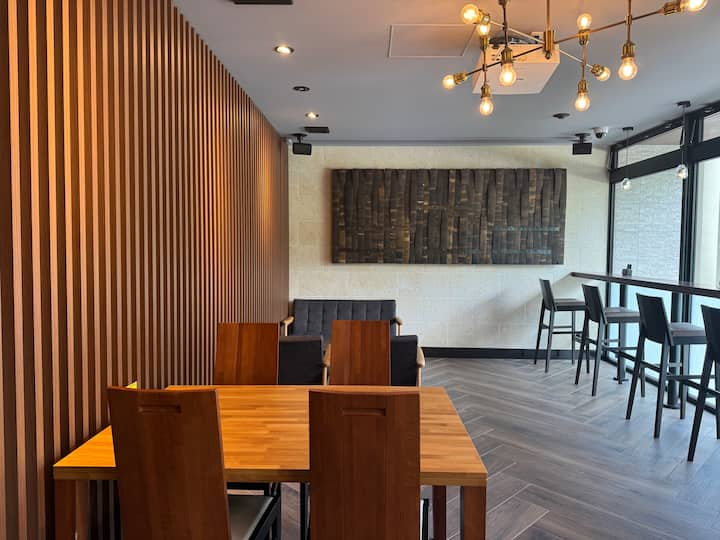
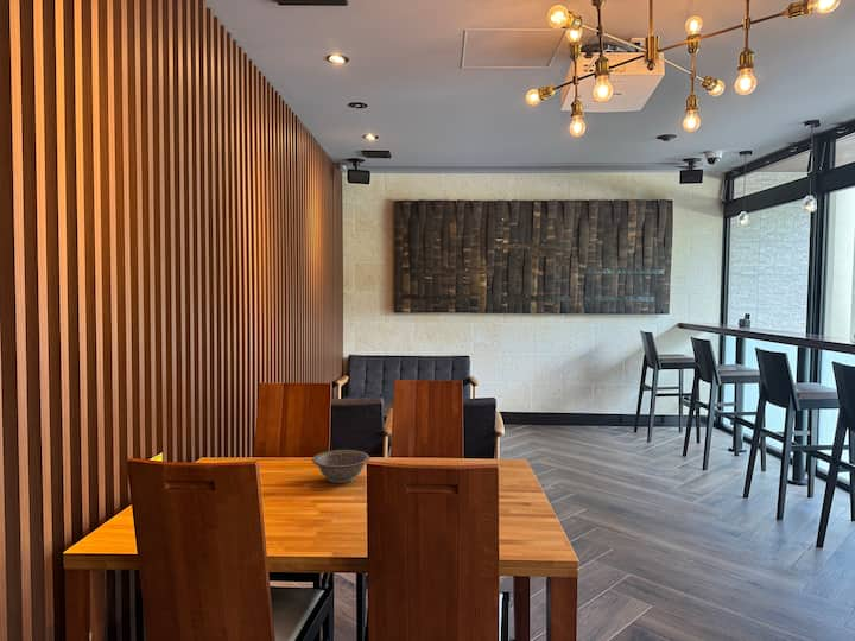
+ decorative bowl [311,449,372,484]
